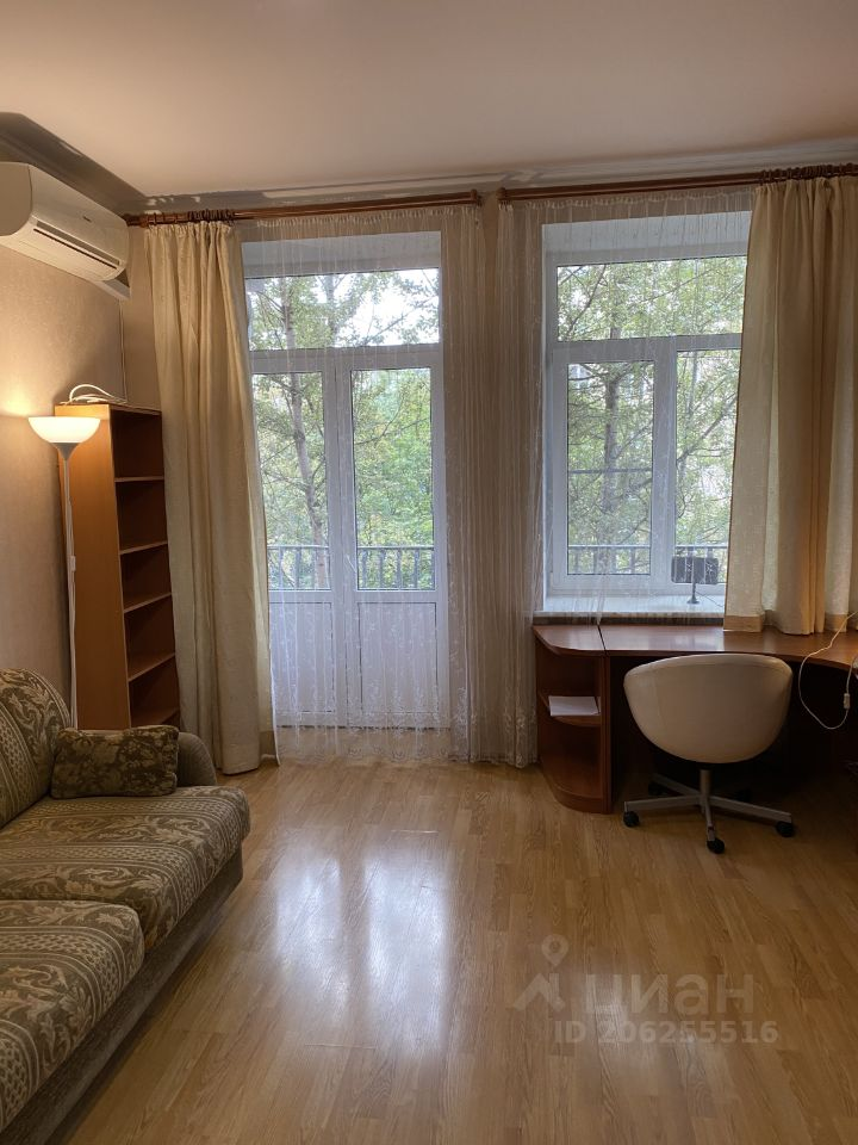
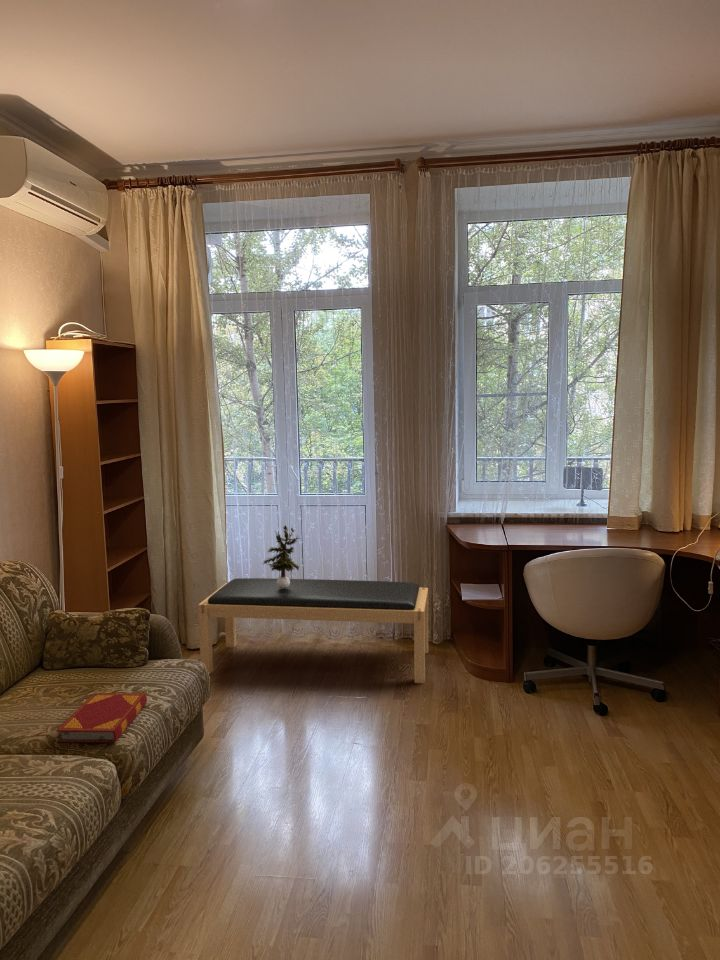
+ bench [197,577,429,684]
+ potted plant [261,525,302,589]
+ hardback book [55,692,148,744]
